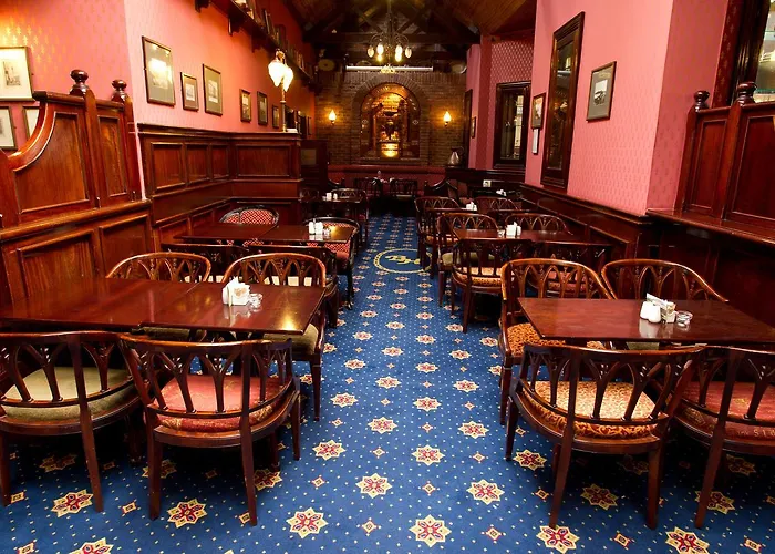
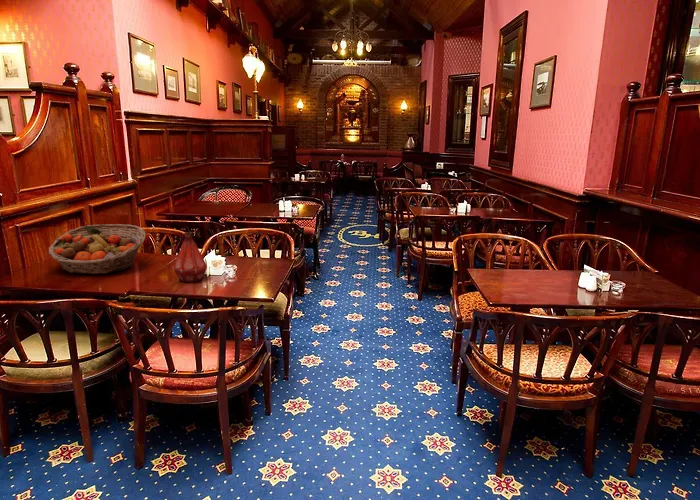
+ bottle [172,231,208,283]
+ fruit basket [48,223,146,275]
